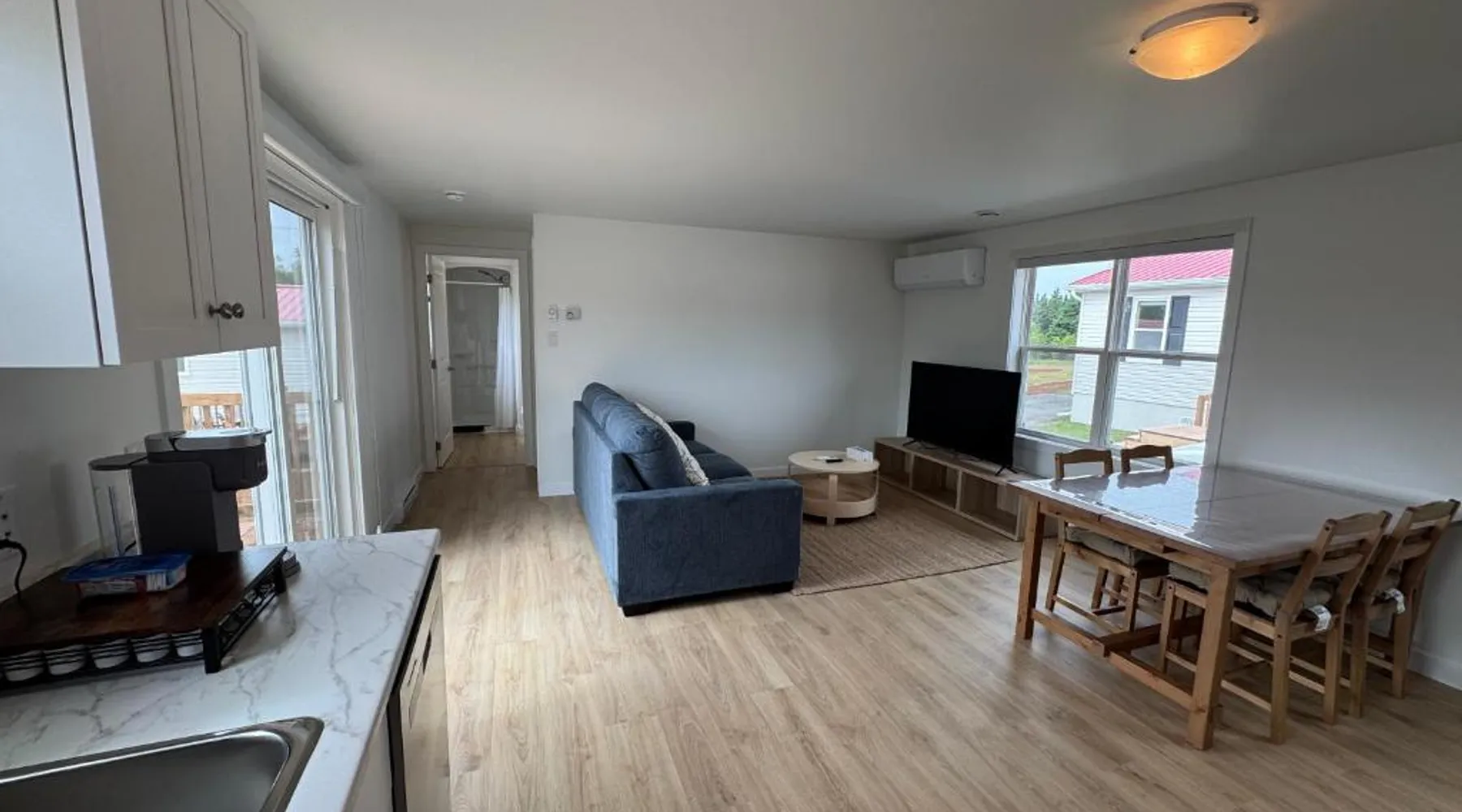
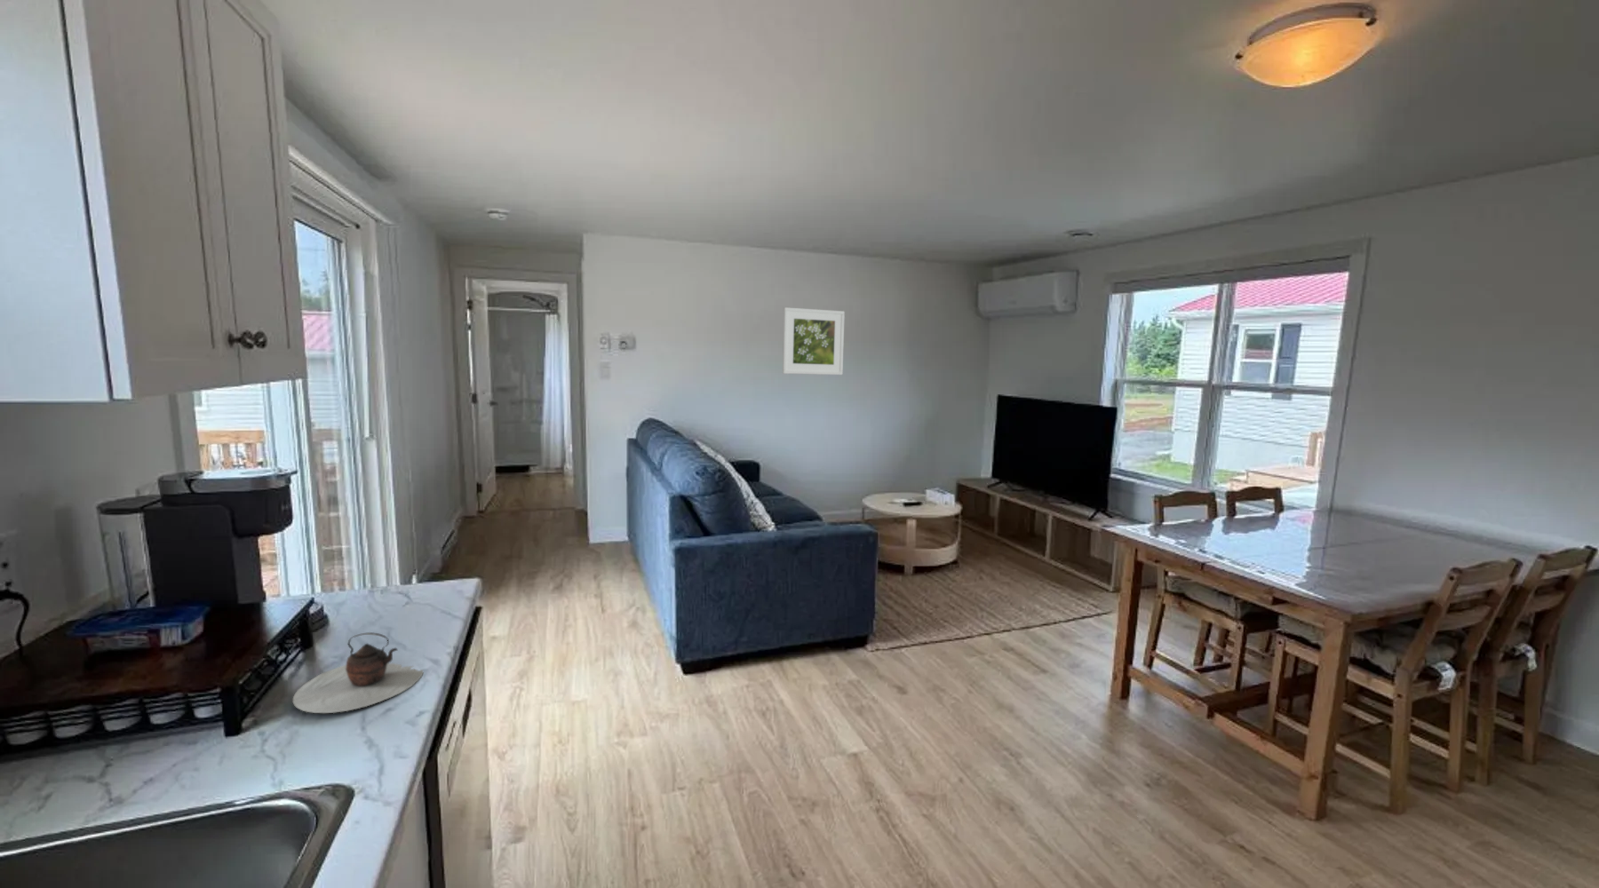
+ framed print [782,306,845,375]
+ teapot [292,631,424,714]
